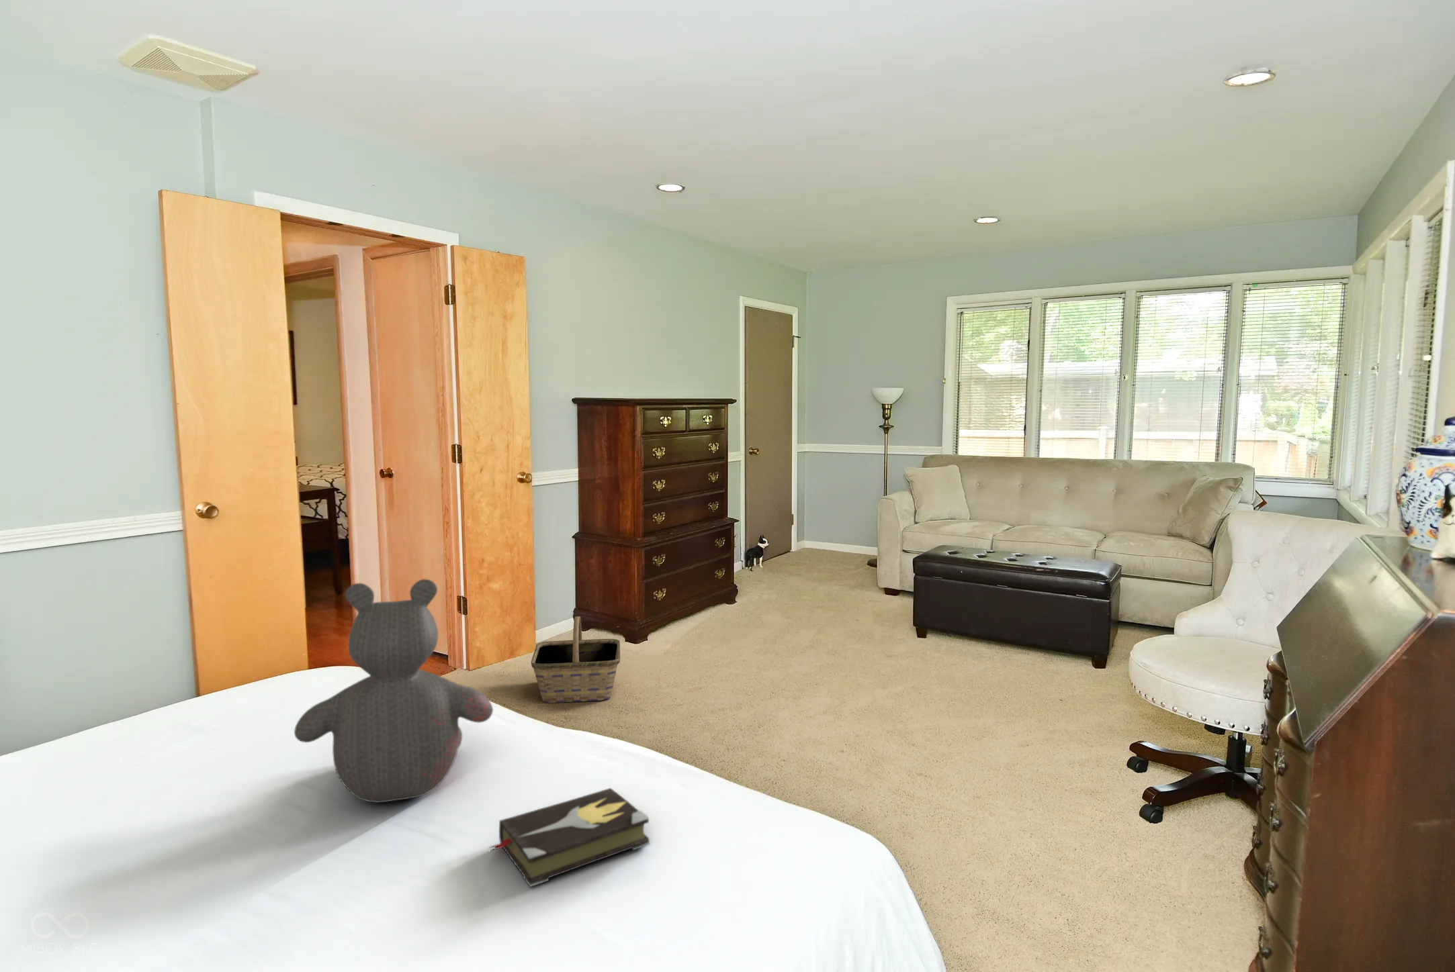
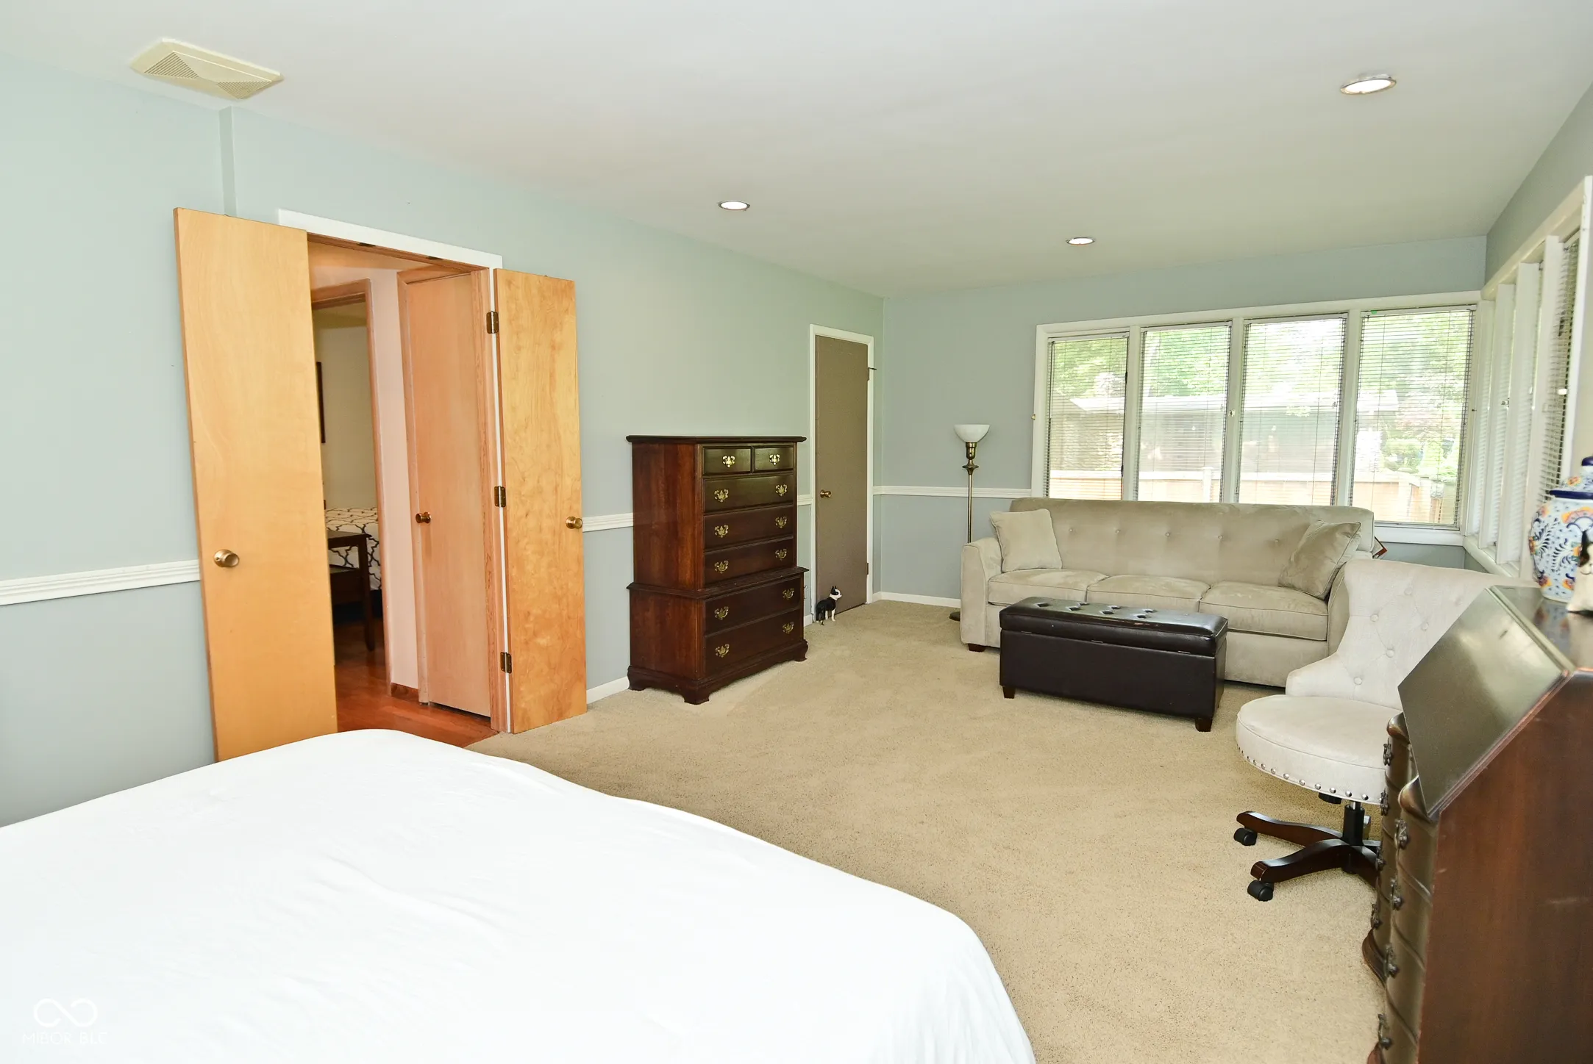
- hardback book [487,788,650,887]
- teddy bear [294,578,494,804]
- basket [531,615,621,703]
